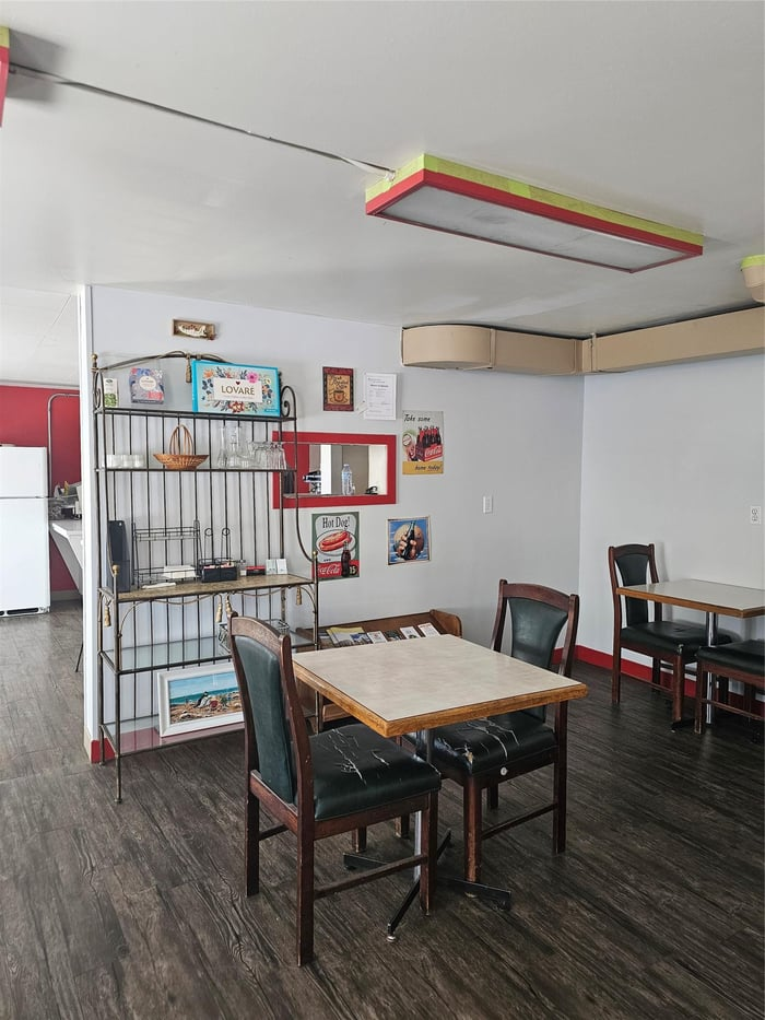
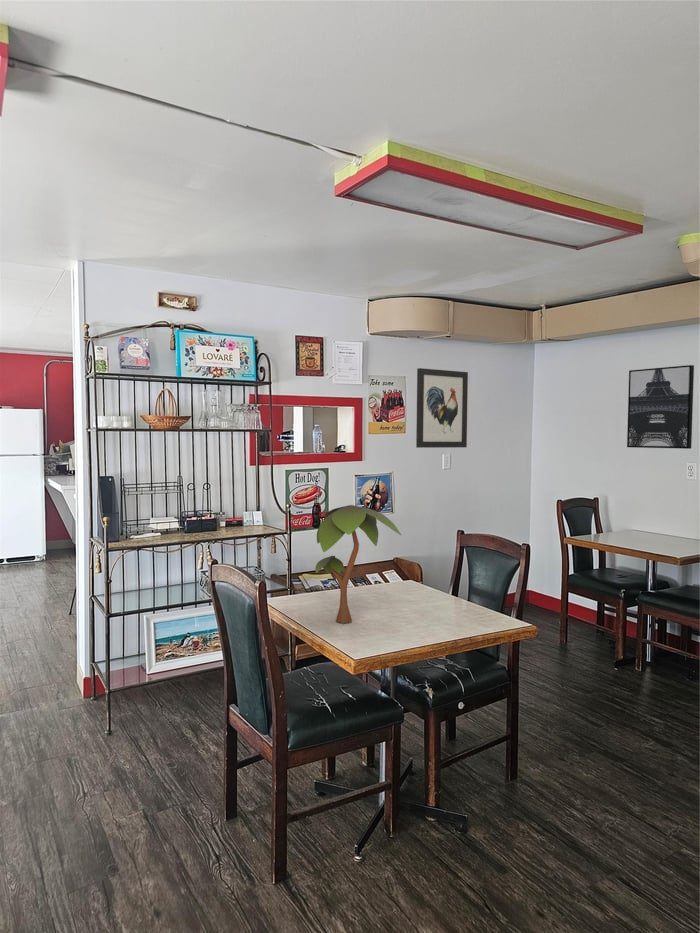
+ wall art [415,367,469,449]
+ wall art [626,364,695,450]
+ plant [314,504,403,624]
